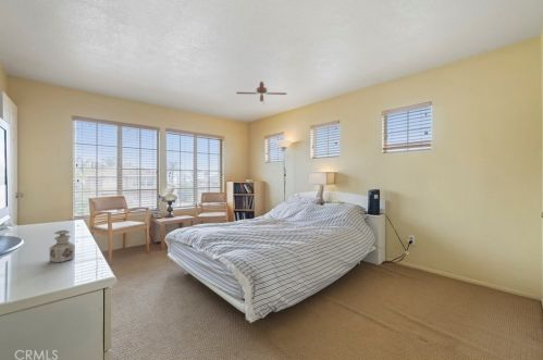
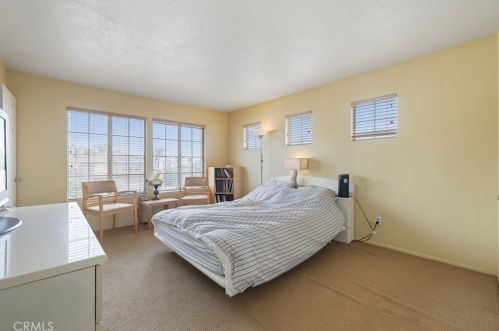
- perfume bottle [48,229,76,263]
- ceiling fan [235,80,287,105]
